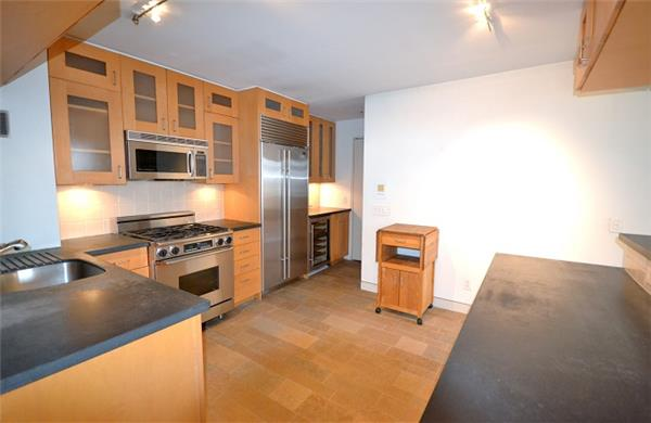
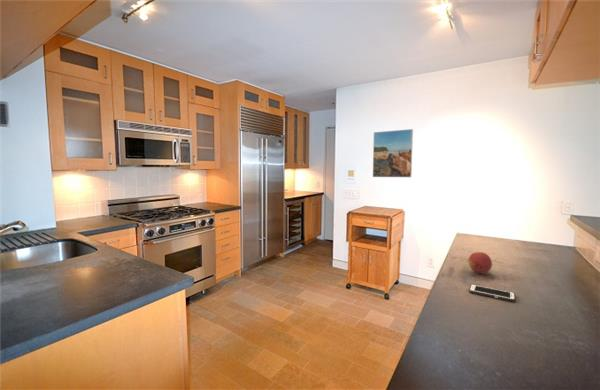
+ fruit [467,251,493,275]
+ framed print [372,128,414,178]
+ cell phone [468,283,516,302]
